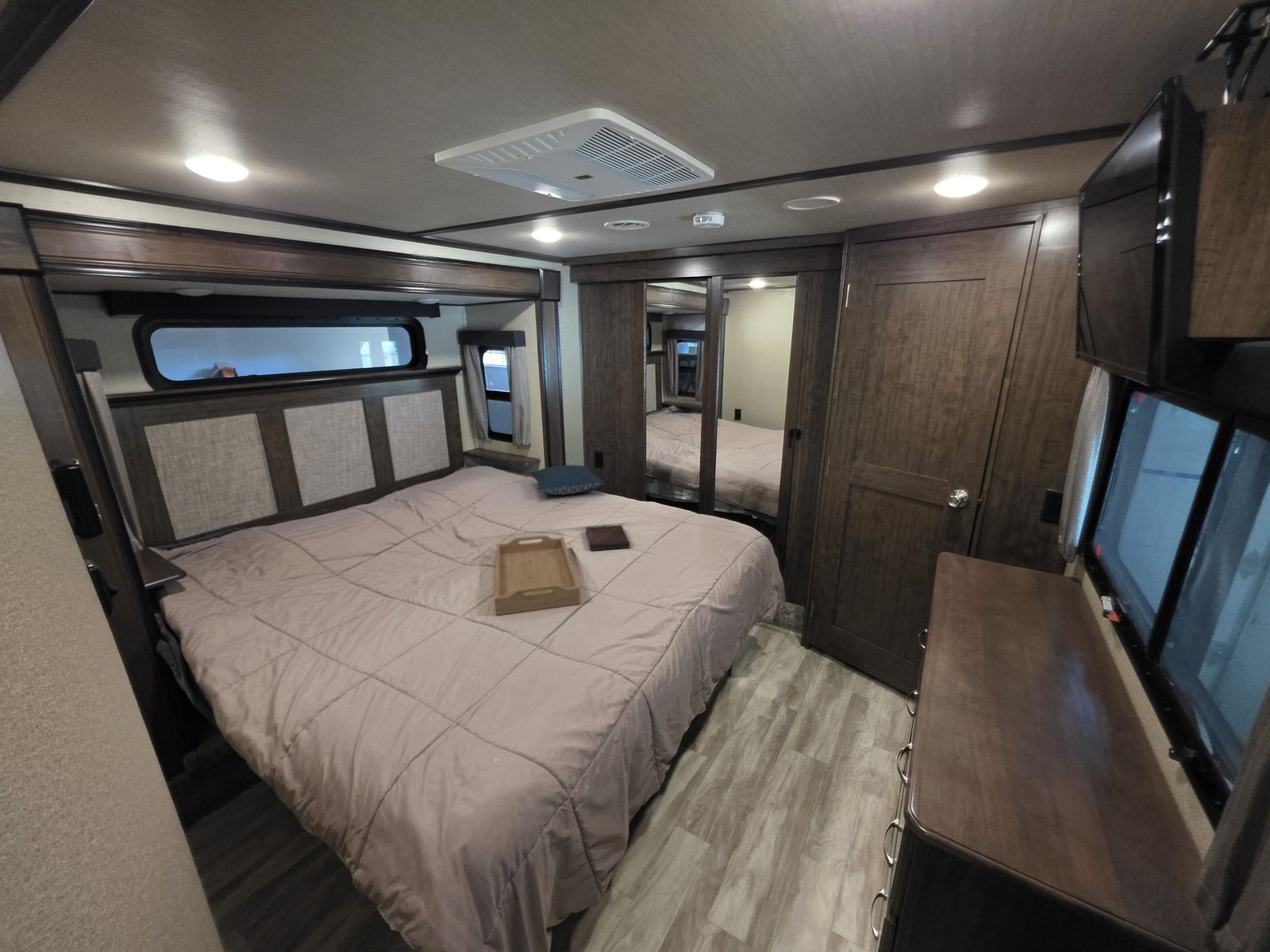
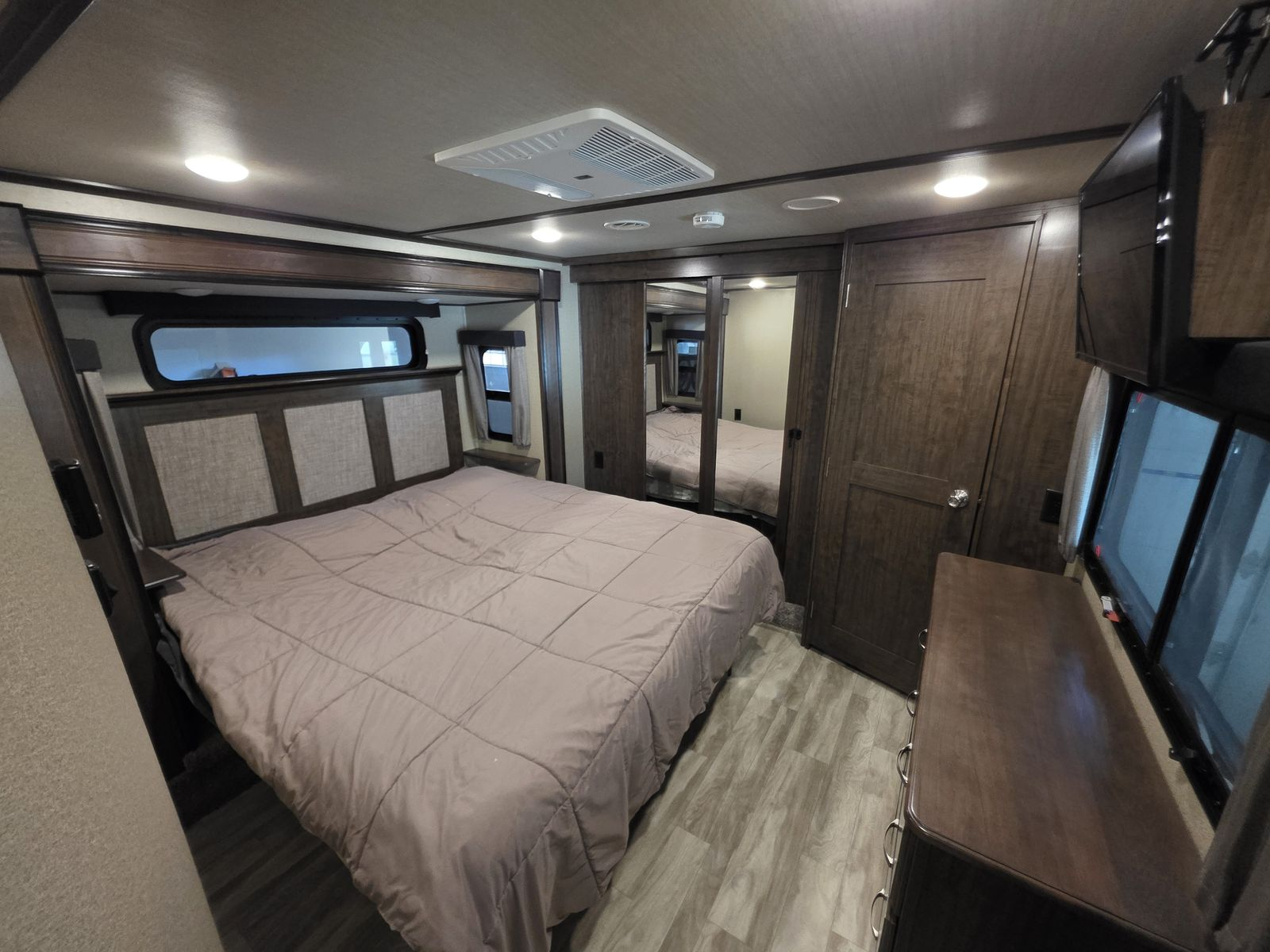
- serving tray [494,535,581,616]
- book [585,524,631,551]
- pillow [529,464,604,496]
